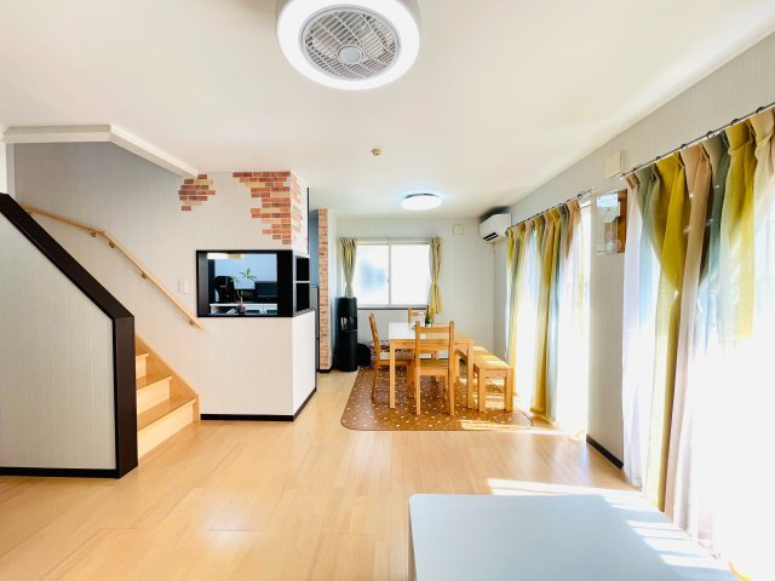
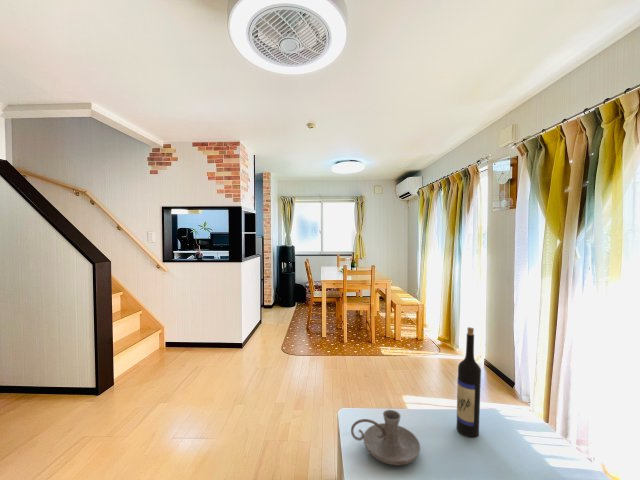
+ wine bottle [456,326,482,439]
+ candle holder [350,409,421,466]
